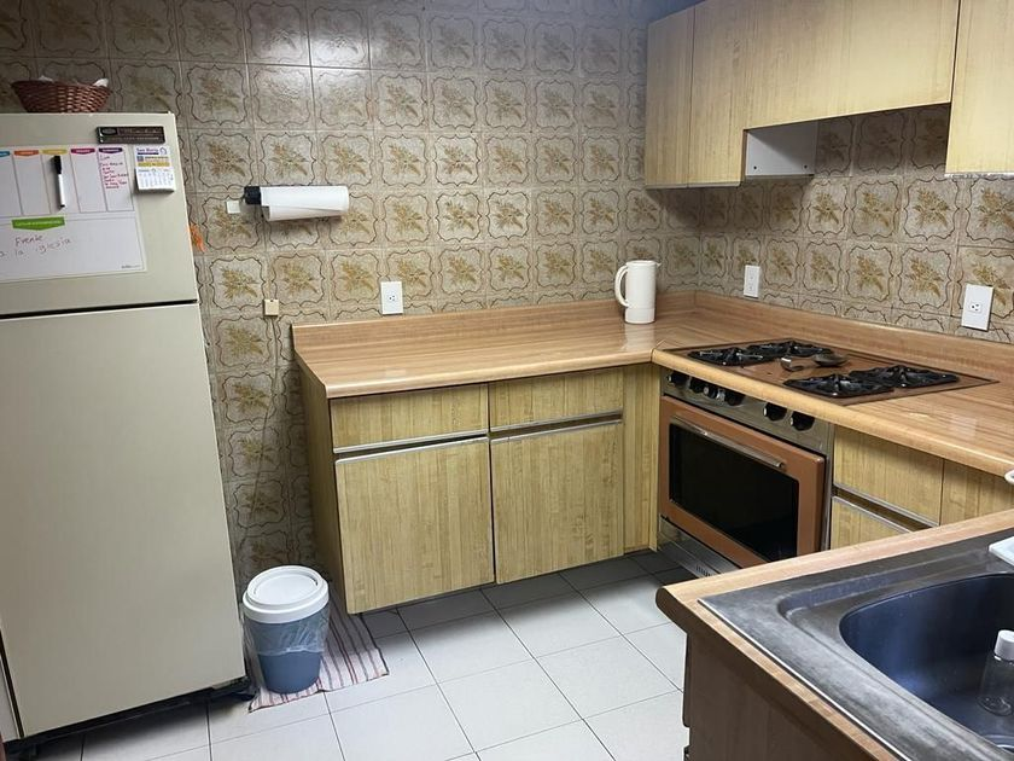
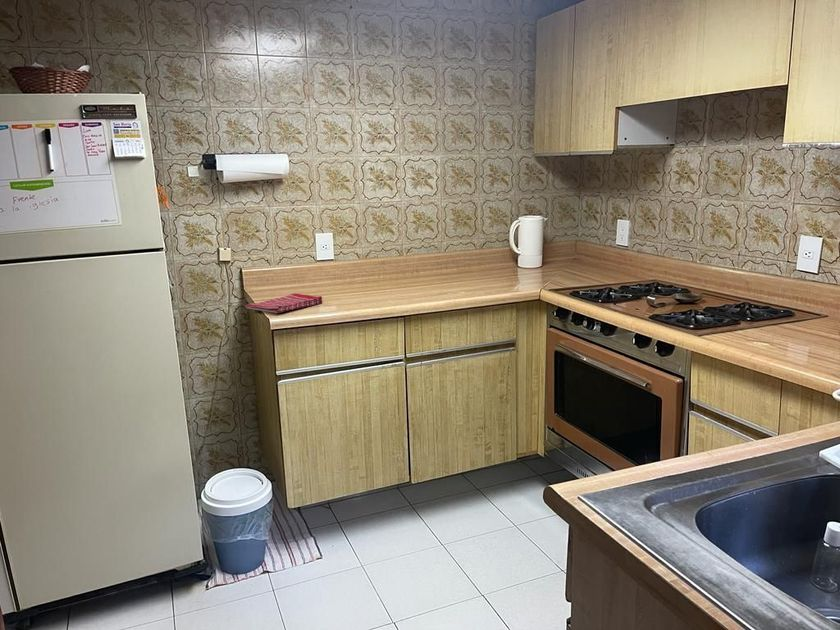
+ dish towel [244,292,323,314]
